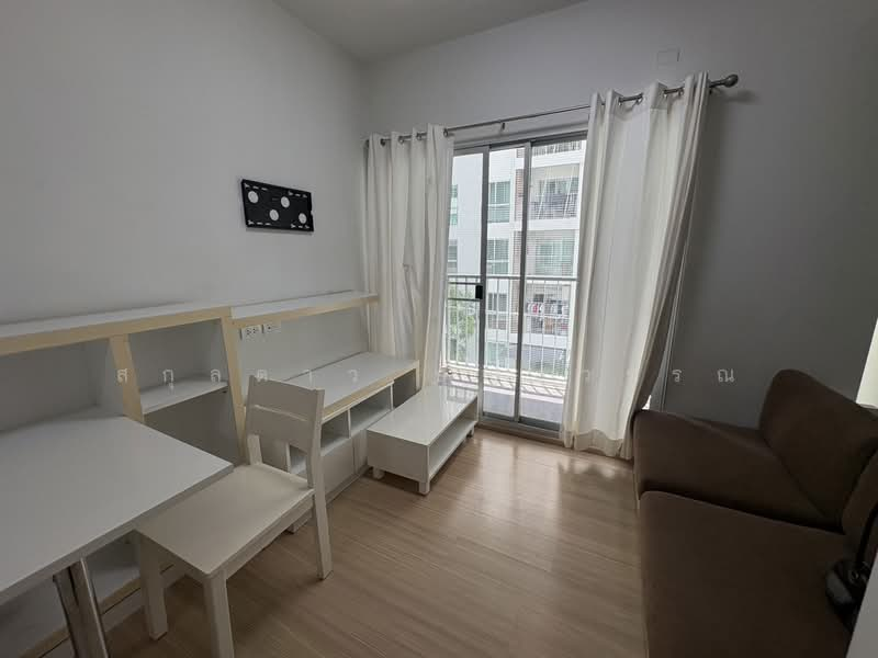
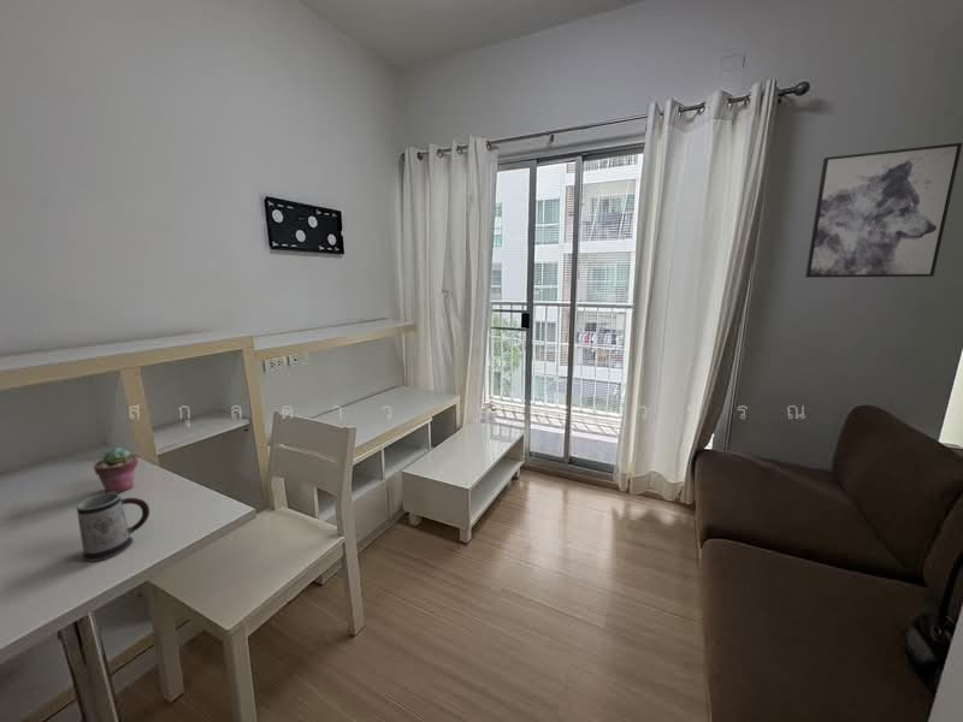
+ potted succulent [93,446,138,493]
+ wall art [804,142,963,279]
+ mug [76,492,150,562]
